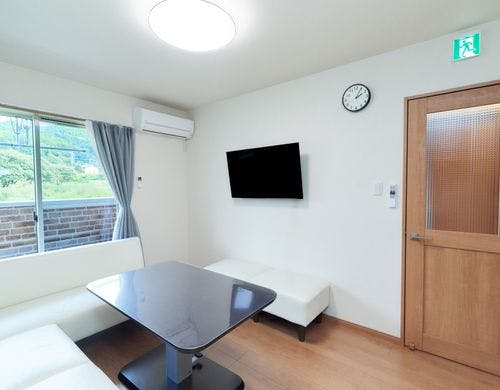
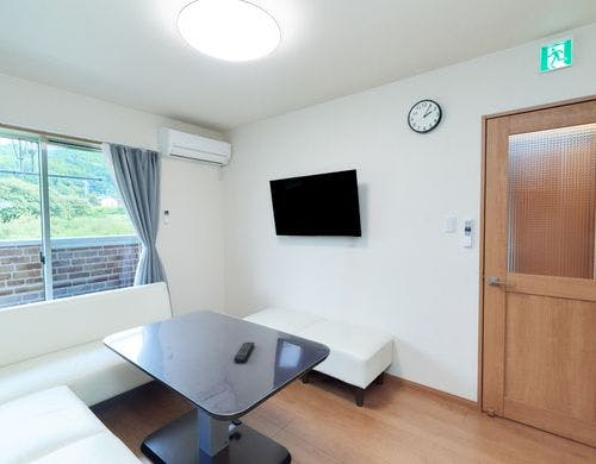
+ remote control [232,341,255,364]
